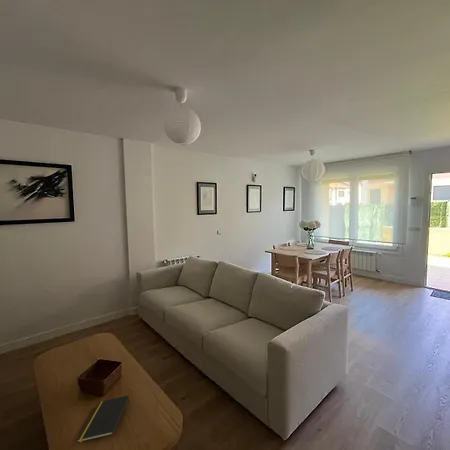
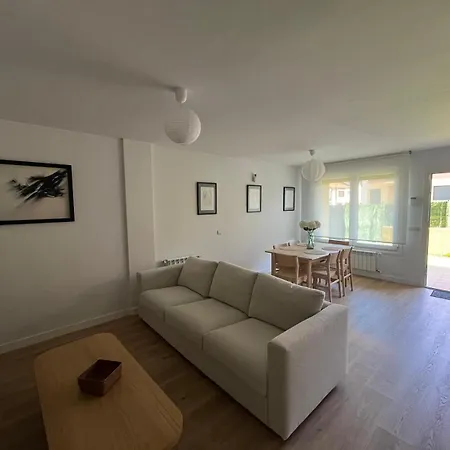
- notepad [76,394,130,444]
